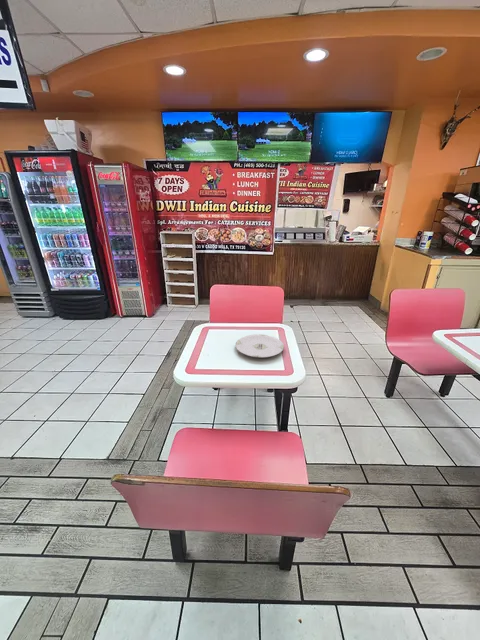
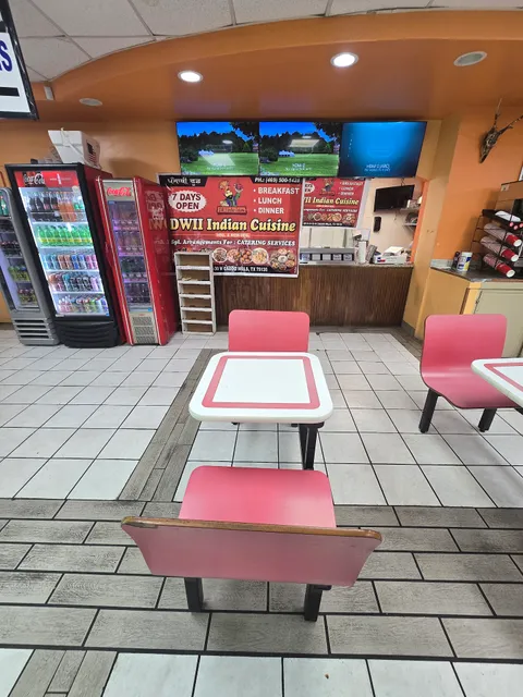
- plate [235,333,285,359]
